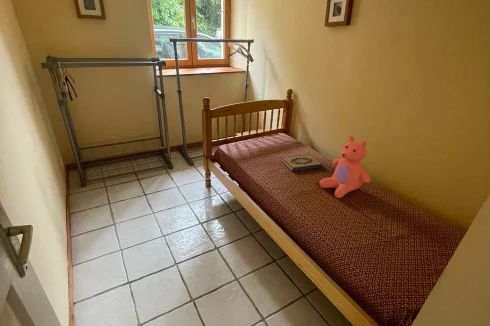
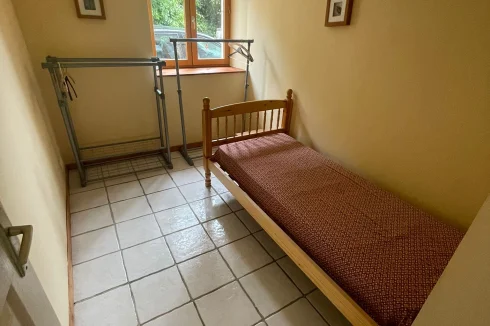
- hardback book [280,154,323,172]
- teddy bear [318,134,371,199]
